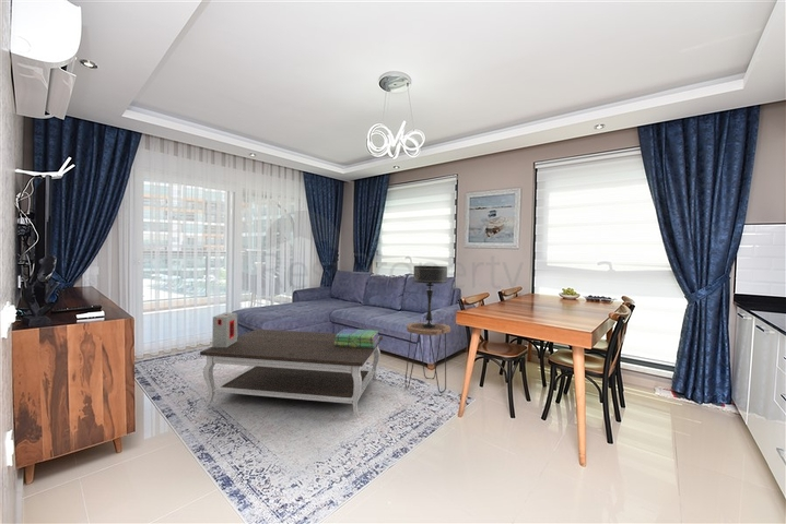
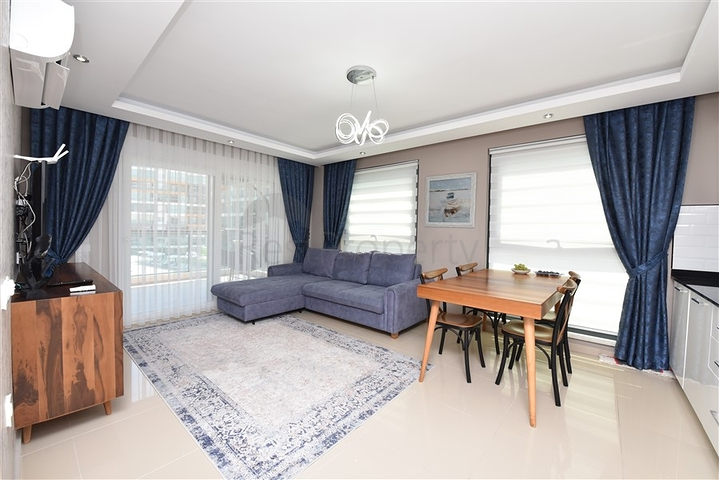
- decorative box [211,311,238,347]
- table lamp [412,264,448,327]
- side table [403,321,451,394]
- stack of books [335,327,380,348]
- coffee table [199,329,384,418]
